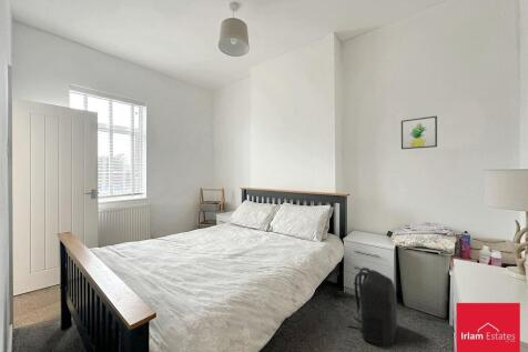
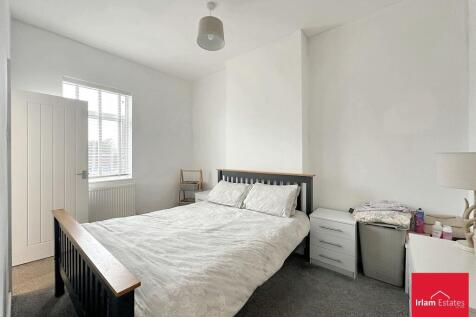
- backpack [347,266,398,349]
- wall art [400,115,438,150]
